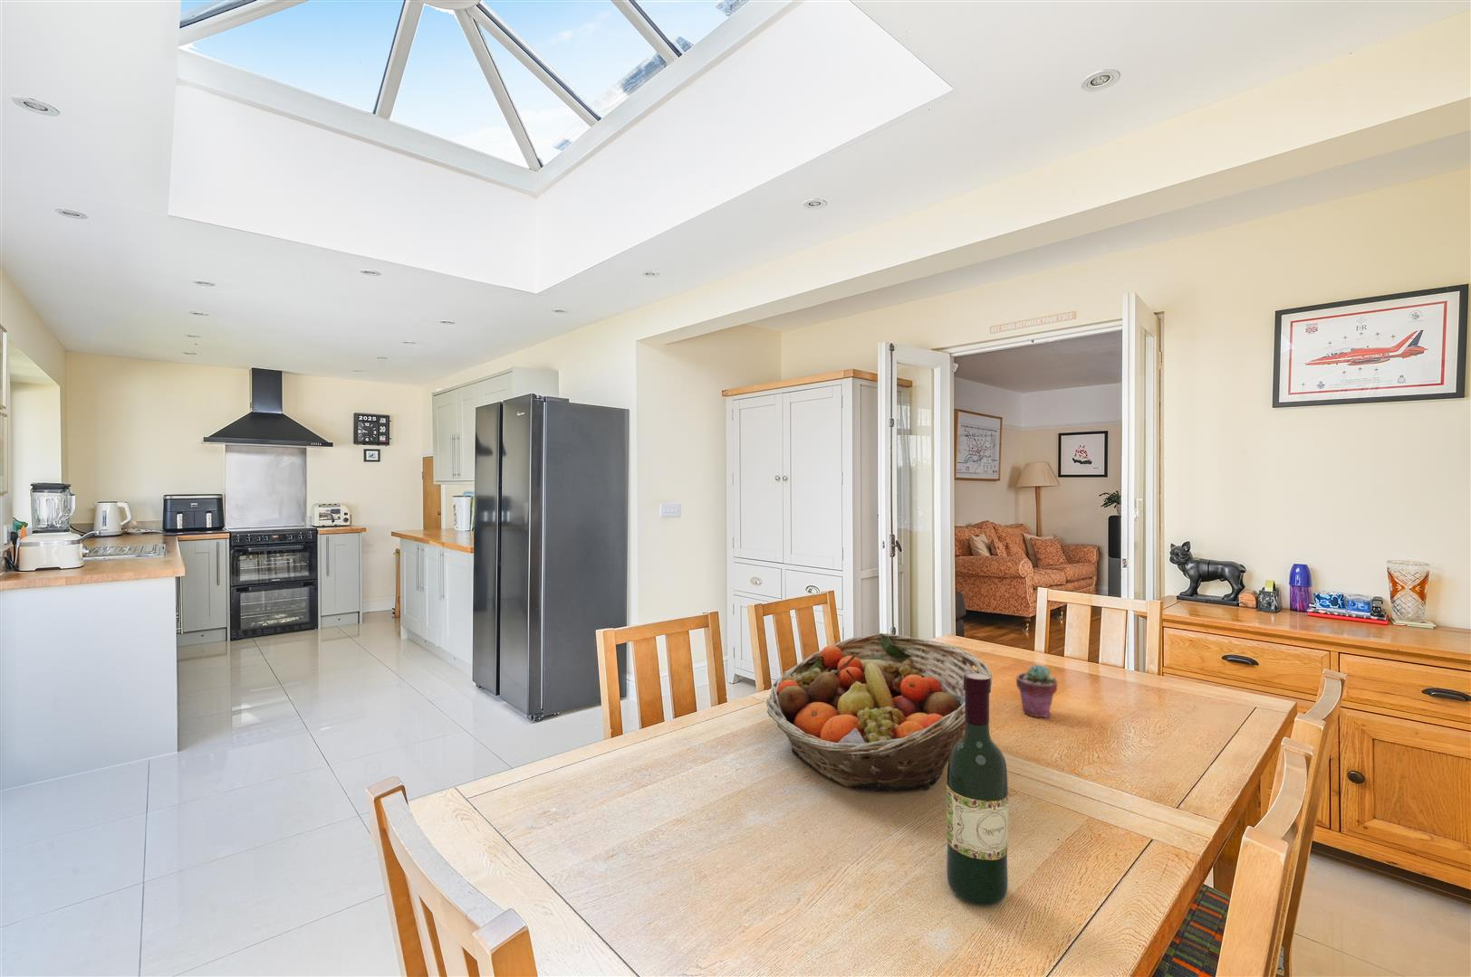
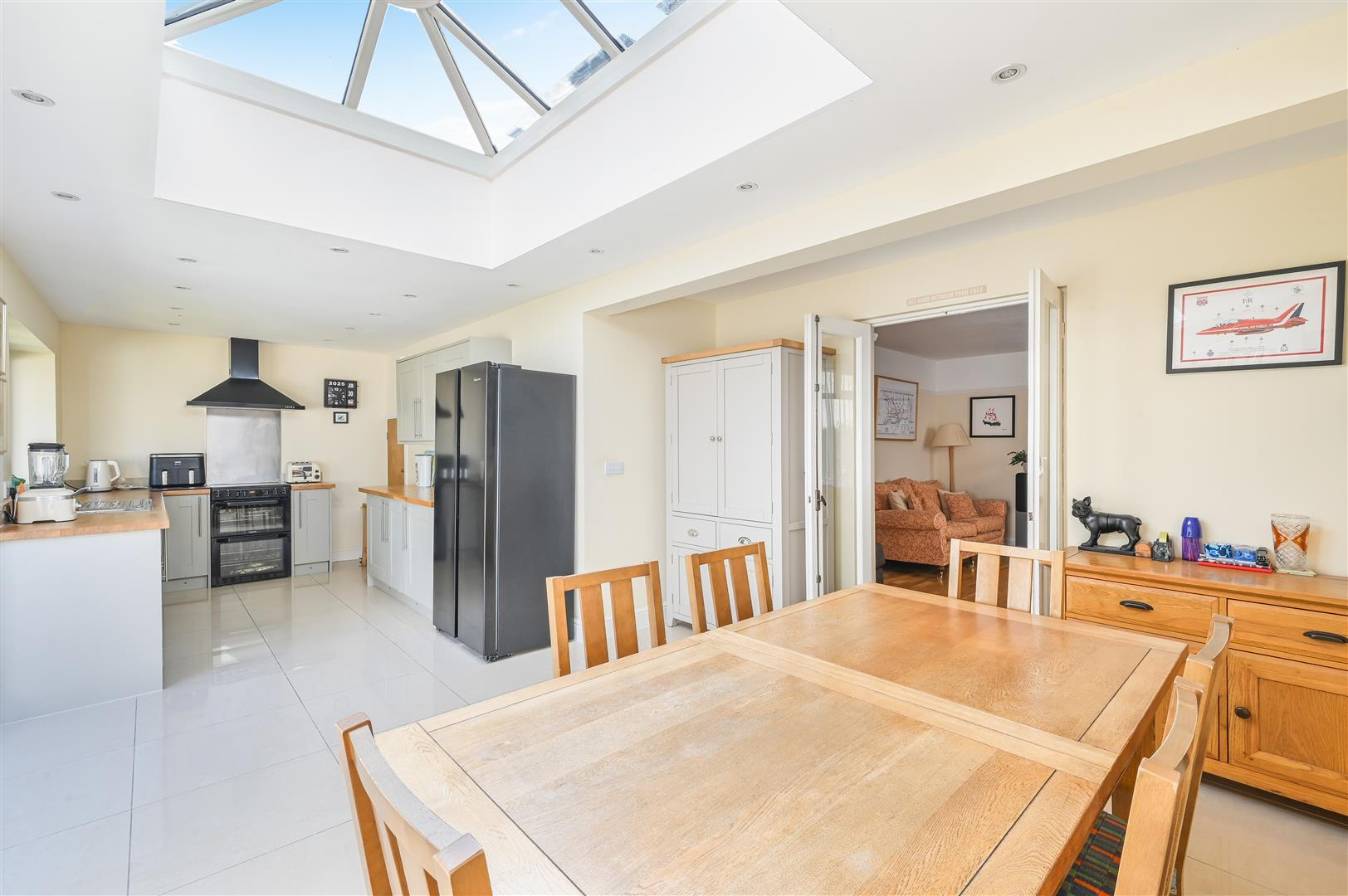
- potted succulent [1015,663,1057,719]
- wine bottle [946,673,1009,906]
- fruit basket [765,632,993,793]
